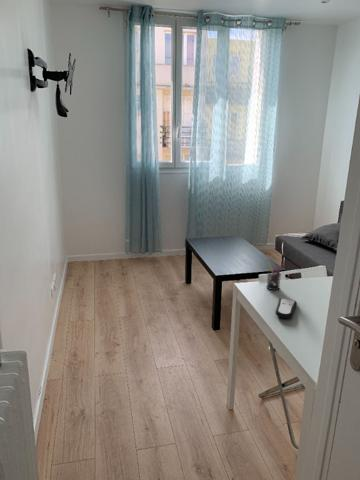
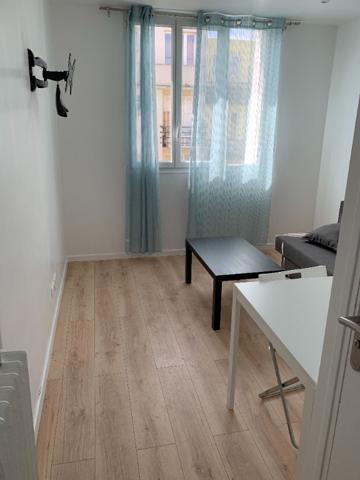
- pen holder [265,262,283,291]
- remote control [274,297,298,319]
